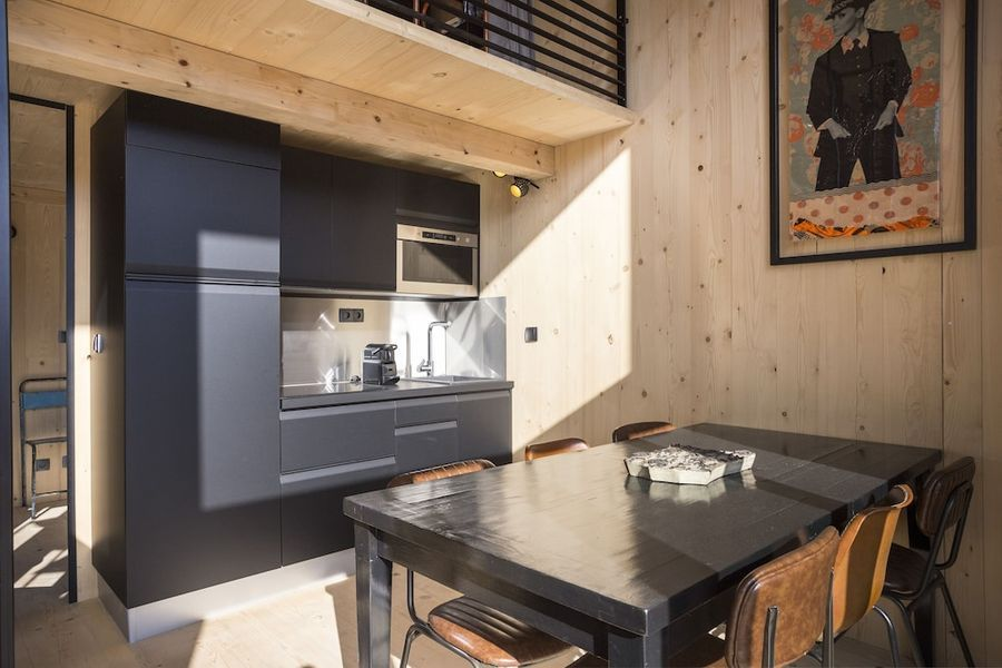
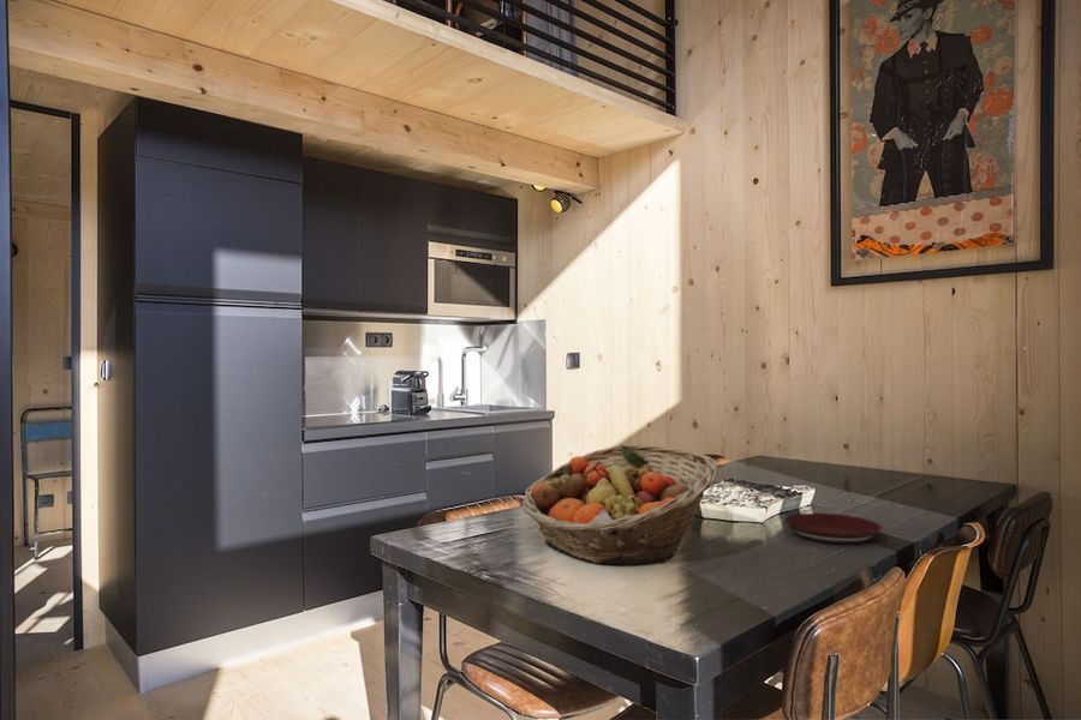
+ fruit basket [520,444,719,565]
+ plate [783,512,883,545]
